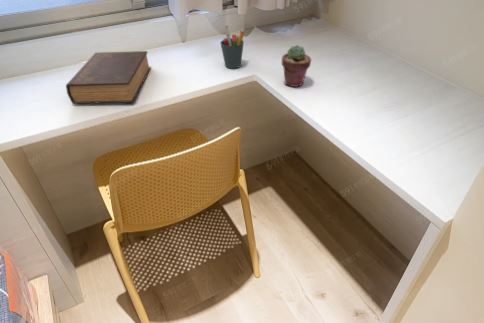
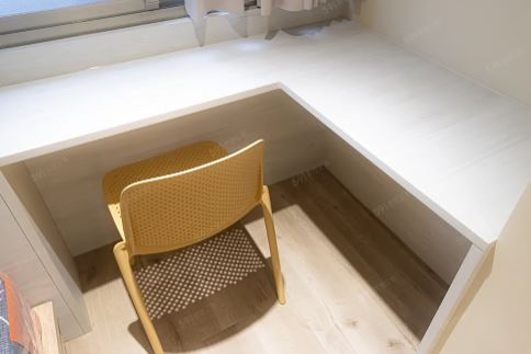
- book [65,50,152,105]
- potted succulent [281,44,312,88]
- pen holder [219,24,245,69]
